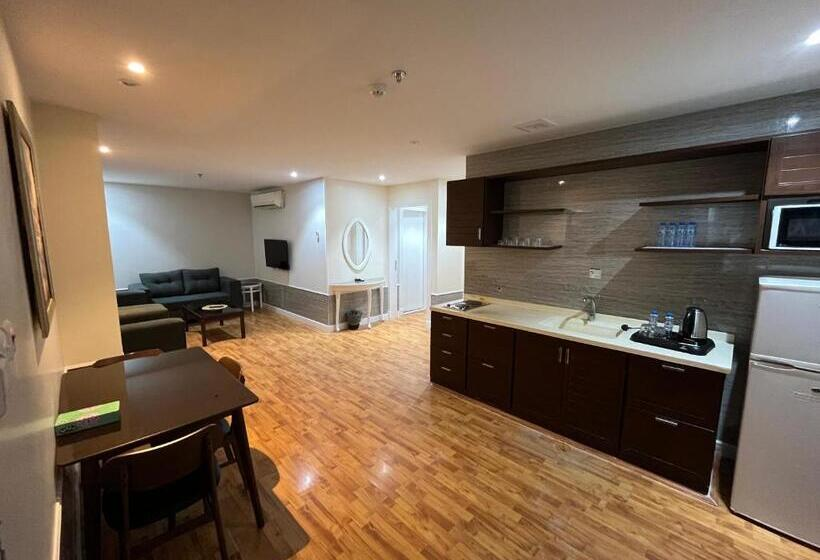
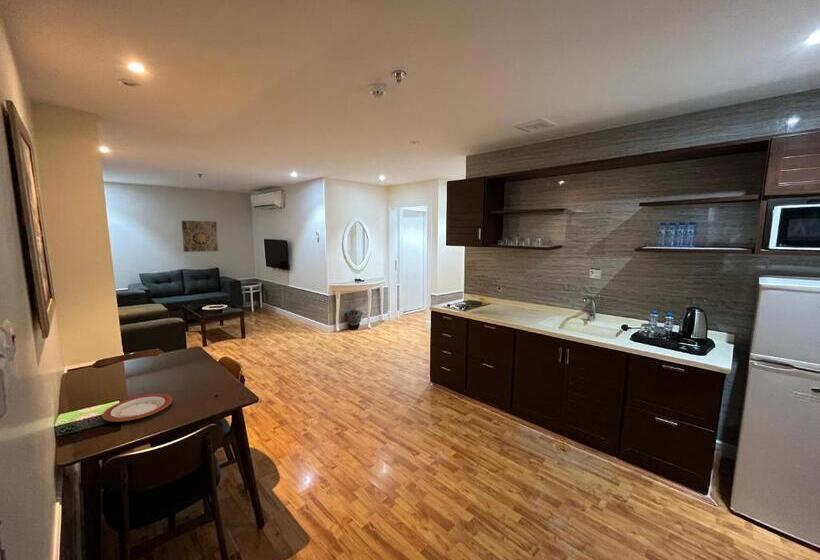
+ wall art [181,220,219,253]
+ plate [101,393,173,422]
